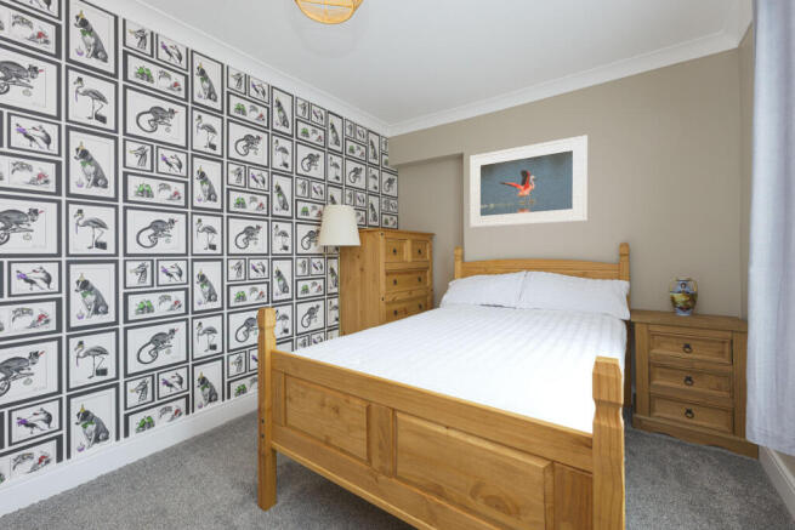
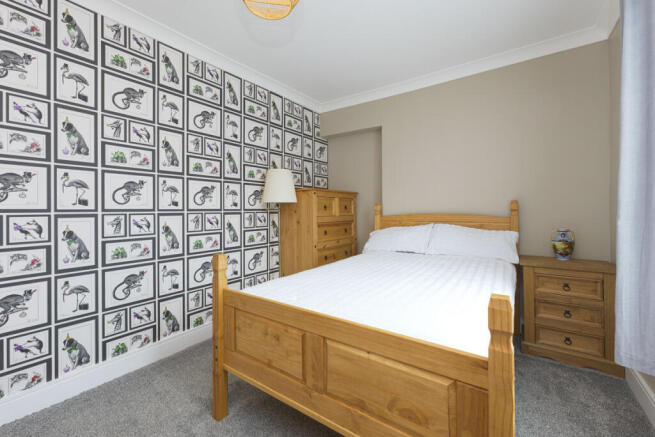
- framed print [469,133,589,229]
